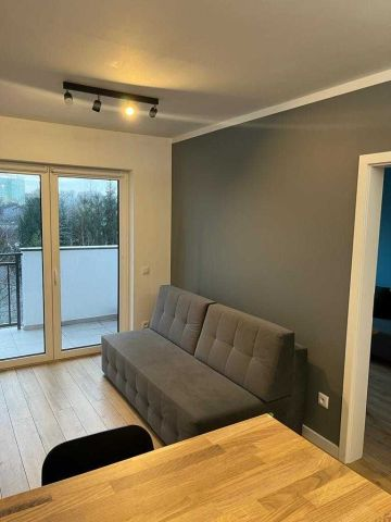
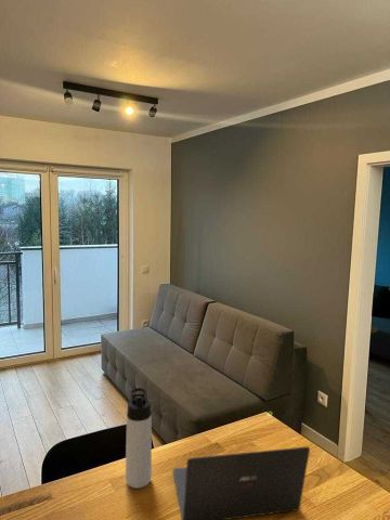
+ thermos bottle [125,387,153,490]
+ laptop [172,445,311,520]
